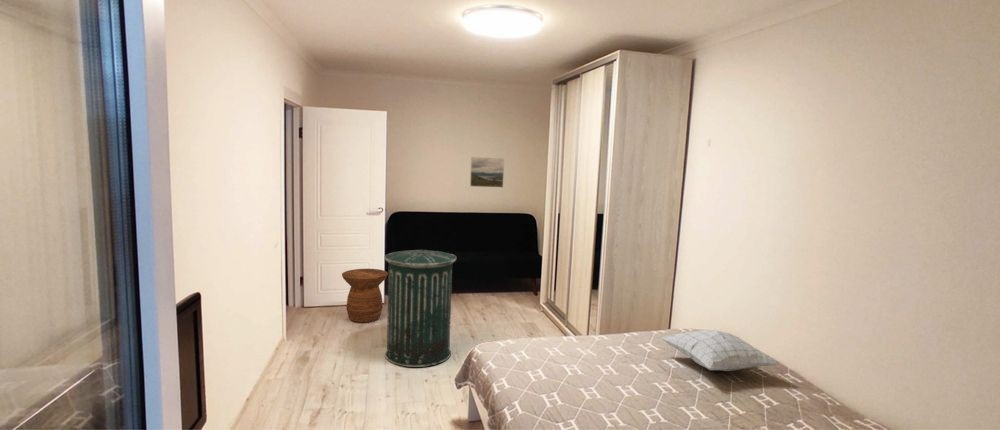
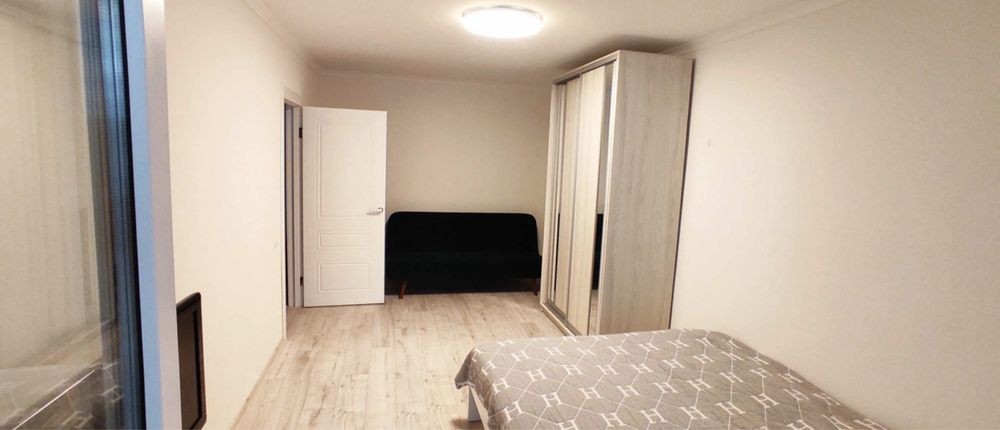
- side table [341,268,389,324]
- pillow [661,329,781,372]
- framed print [469,156,505,189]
- trash can [384,249,457,368]
